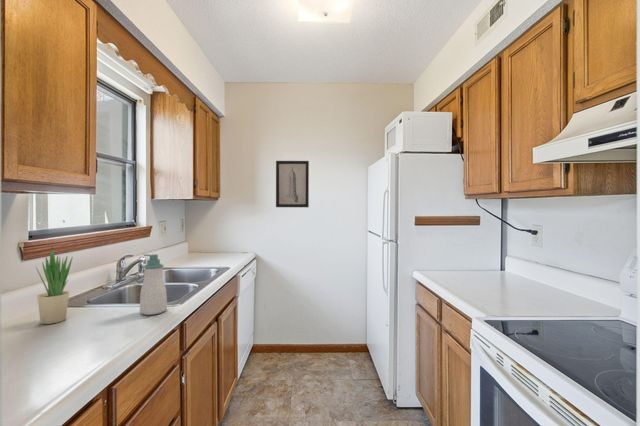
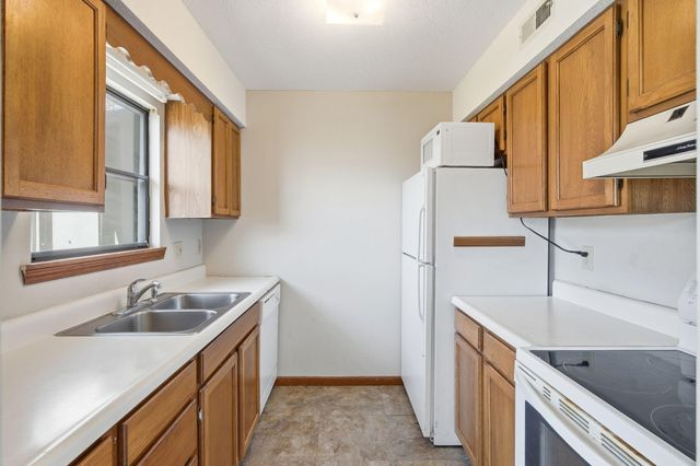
- potted plant [35,246,74,325]
- wall art [275,160,310,208]
- soap bottle [139,253,168,316]
